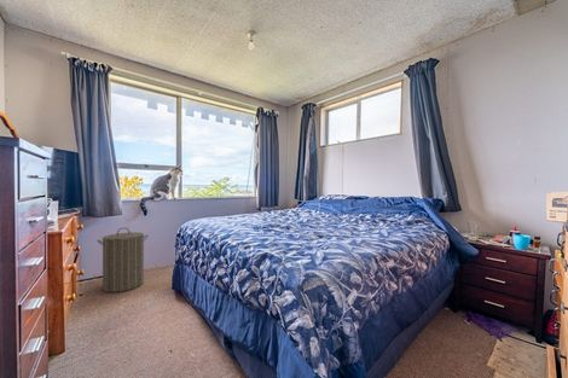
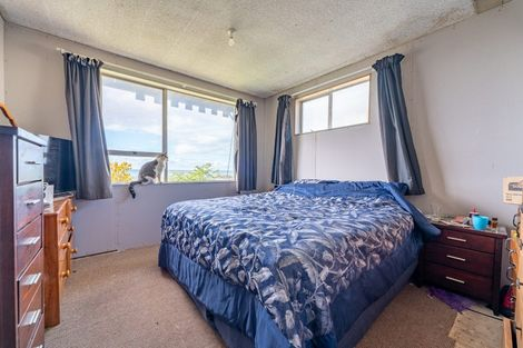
- laundry hamper [95,227,150,293]
